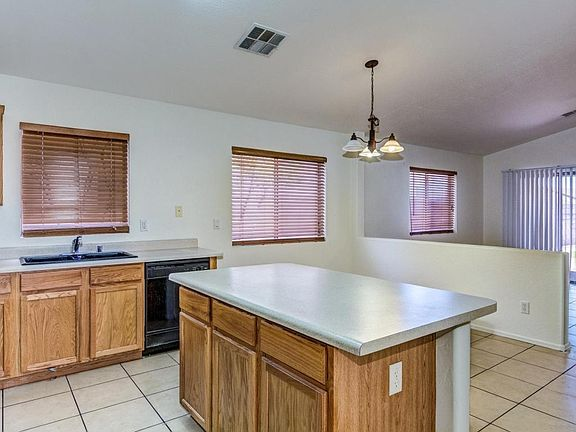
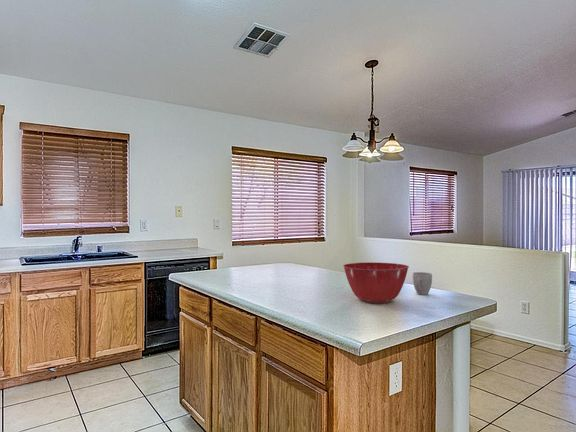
+ mug [412,271,433,296]
+ mixing bowl [342,261,410,304]
